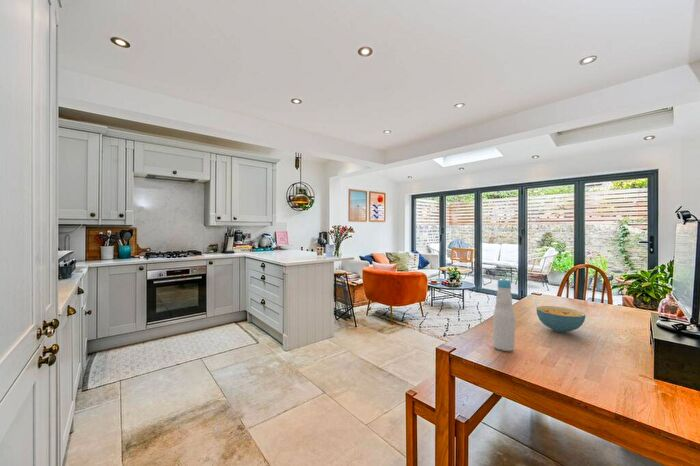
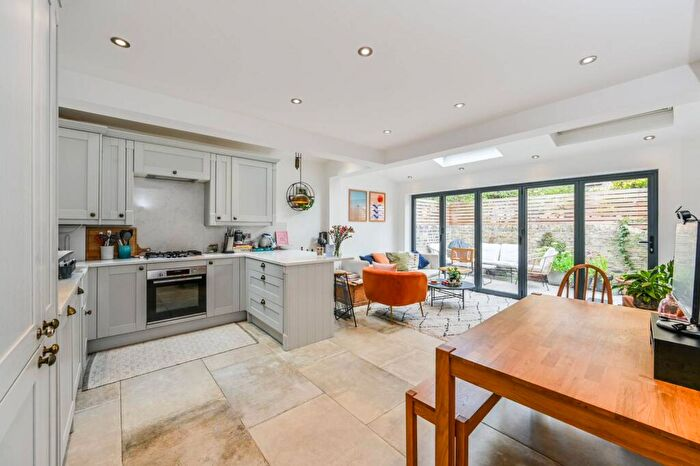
- cereal bowl [536,305,587,334]
- bottle [492,277,516,352]
